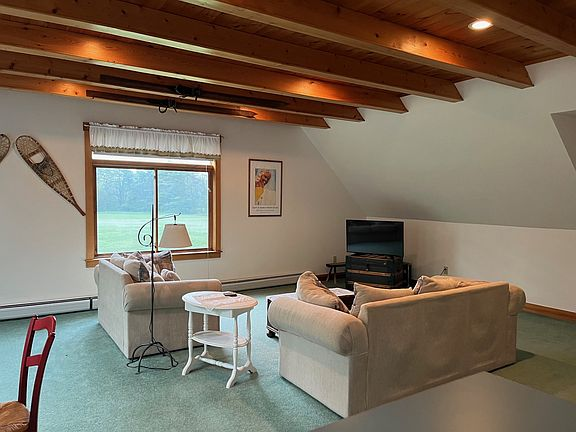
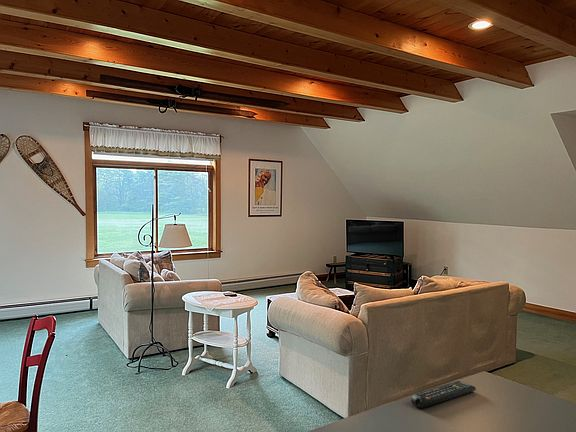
+ remote control [410,380,477,409]
